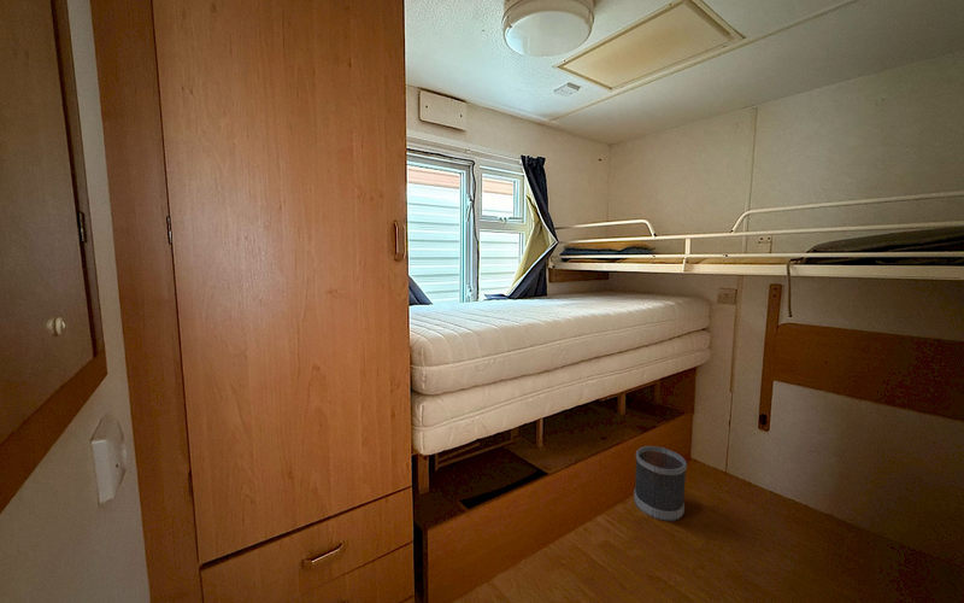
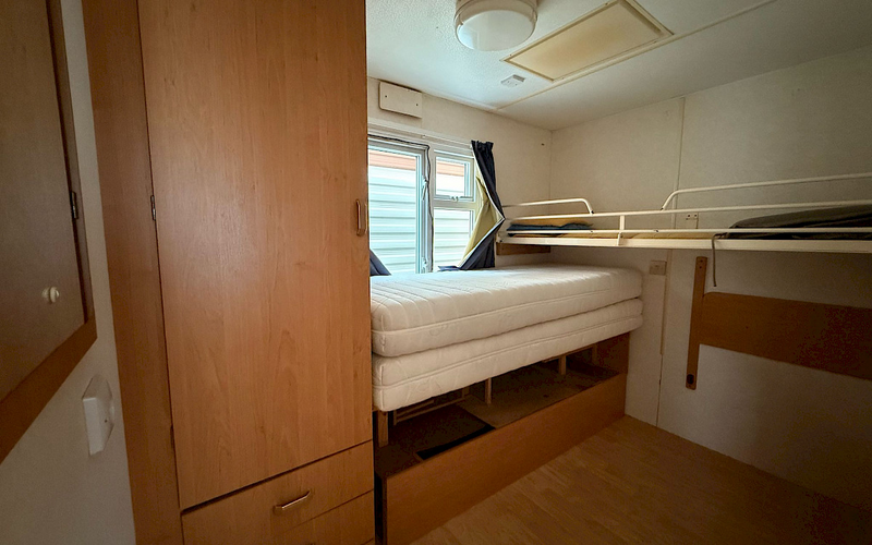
- wastebasket [633,445,688,522]
